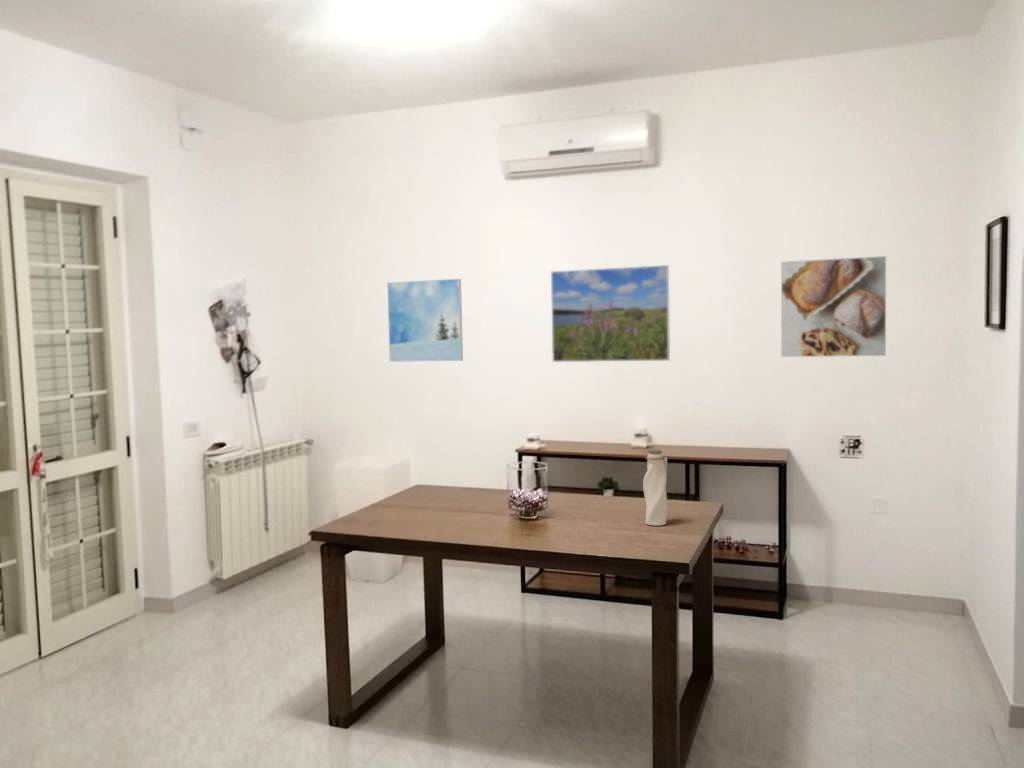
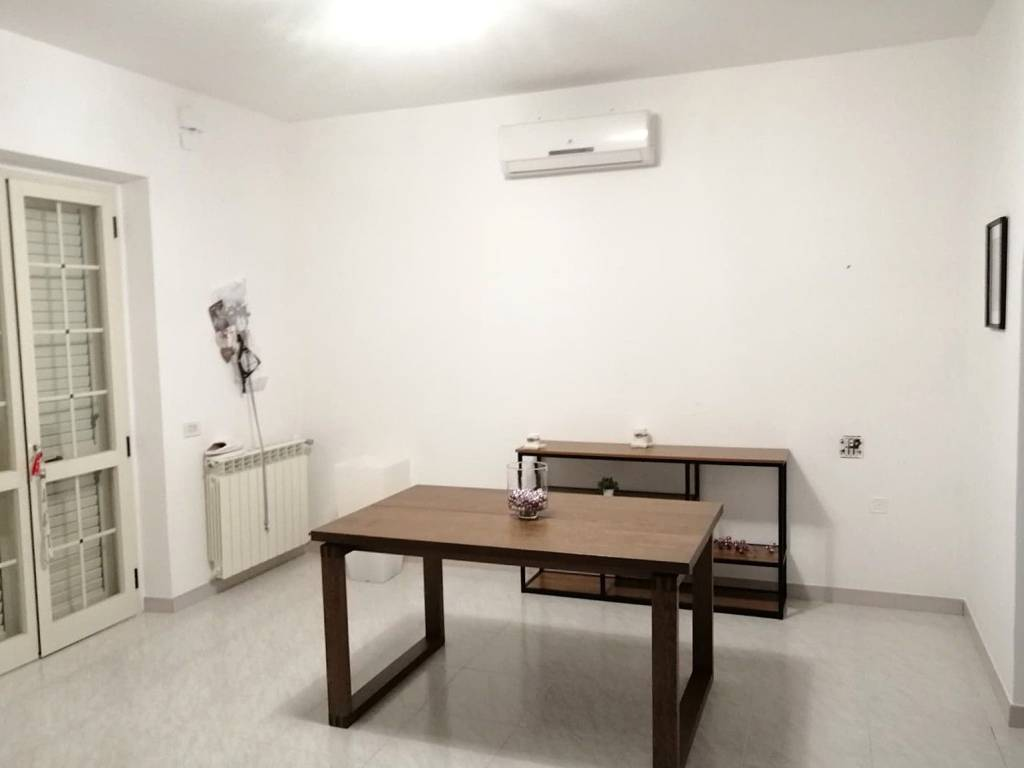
- water bottle [642,448,668,526]
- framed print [780,255,887,358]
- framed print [550,264,671,363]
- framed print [386,278,464,363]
